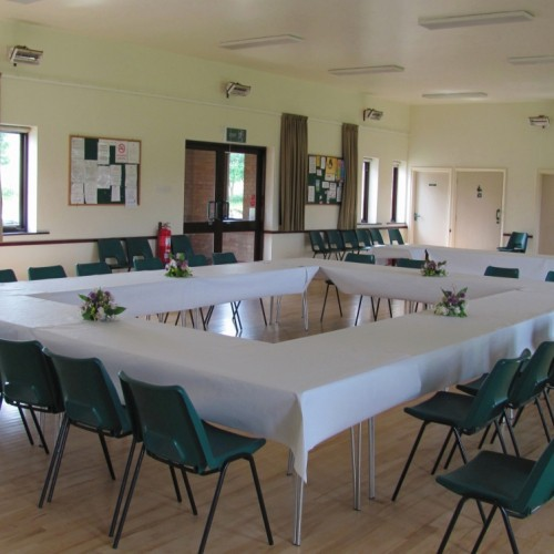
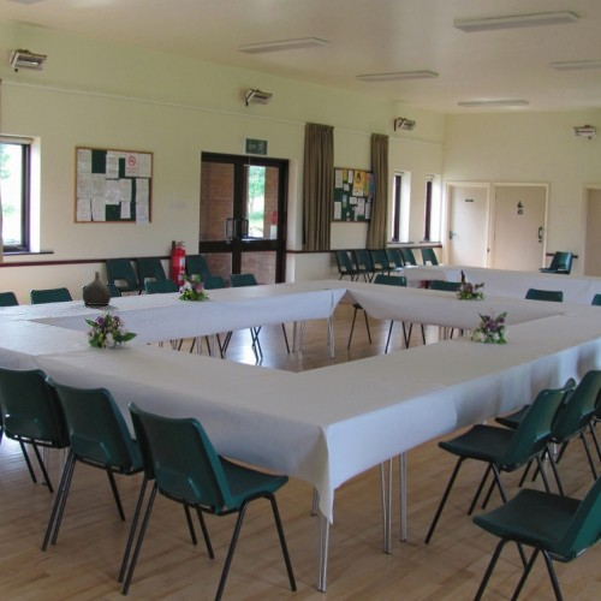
+ water jug [82,270,112,307]
